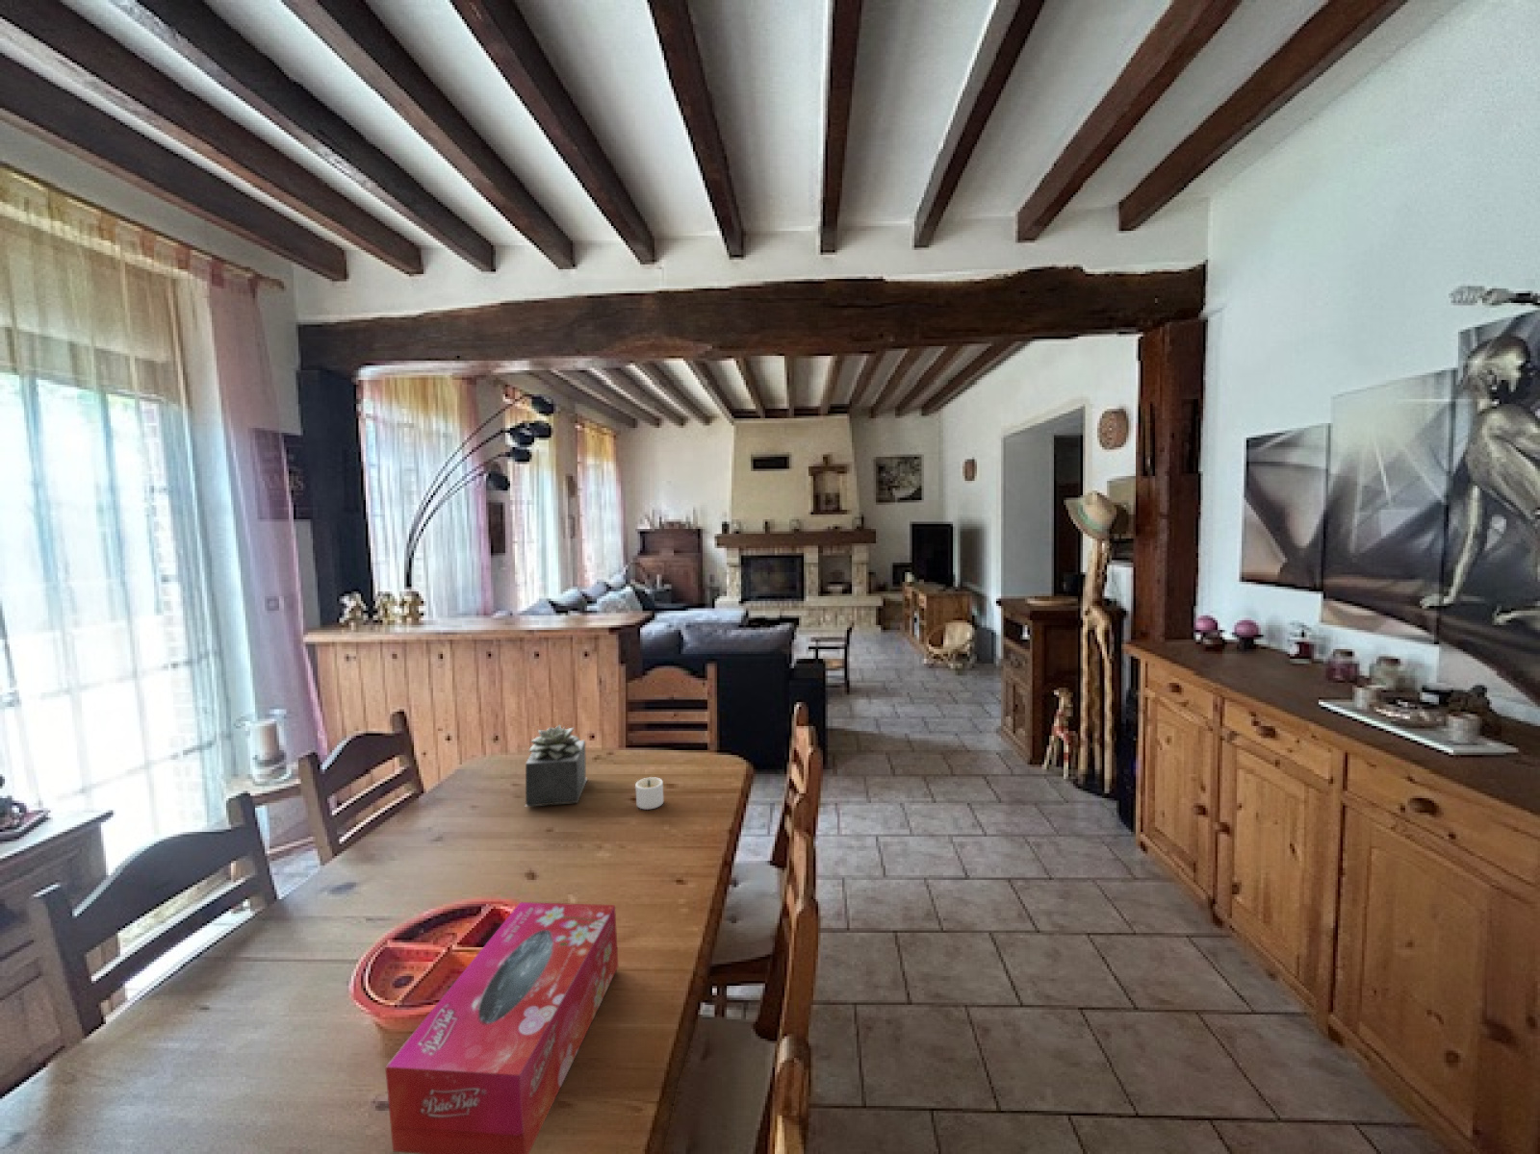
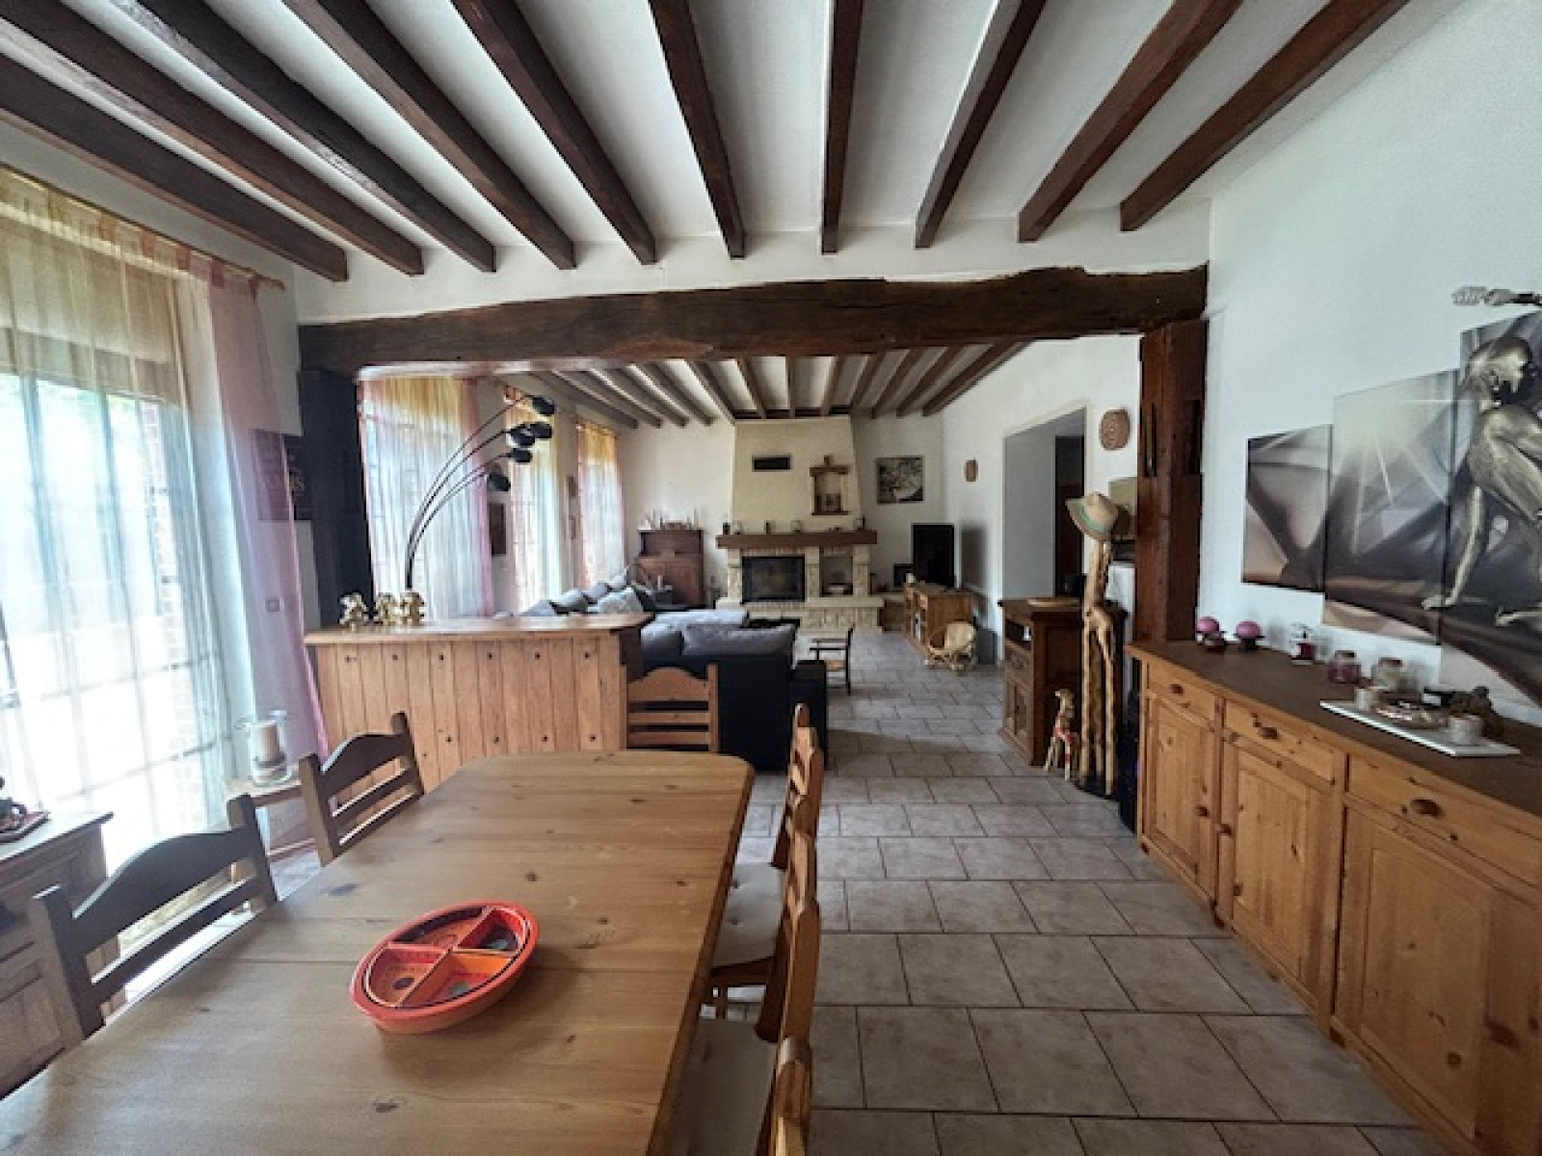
- succulent plant [525,724,588,807]
- tissue box [384,901,618,1154]
- candle [634,776,665,811]
